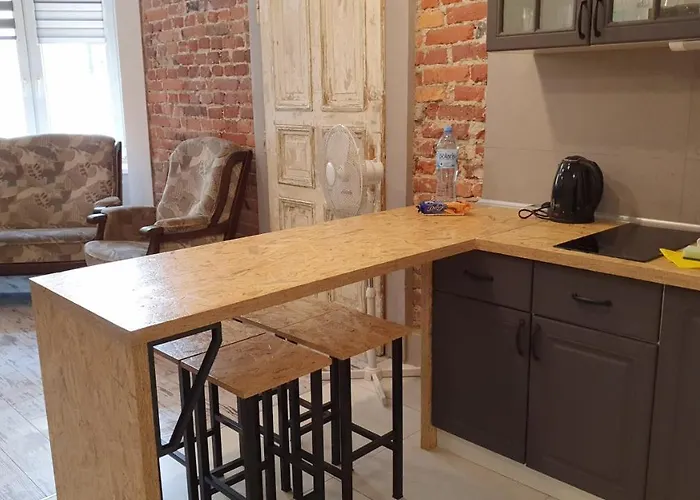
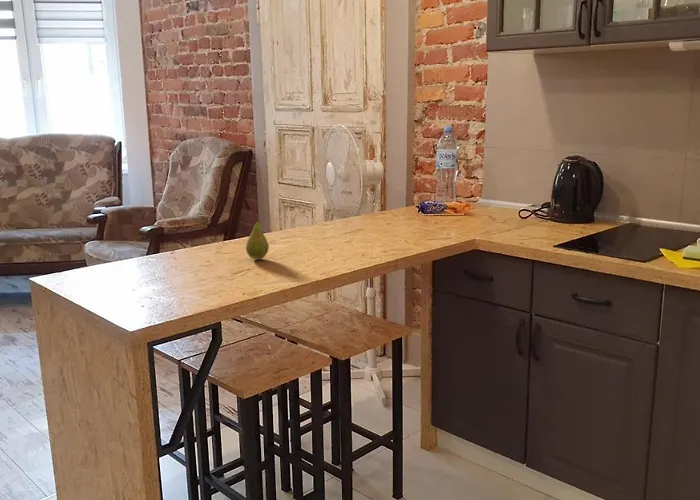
+ fruit [245,216,270,260]
